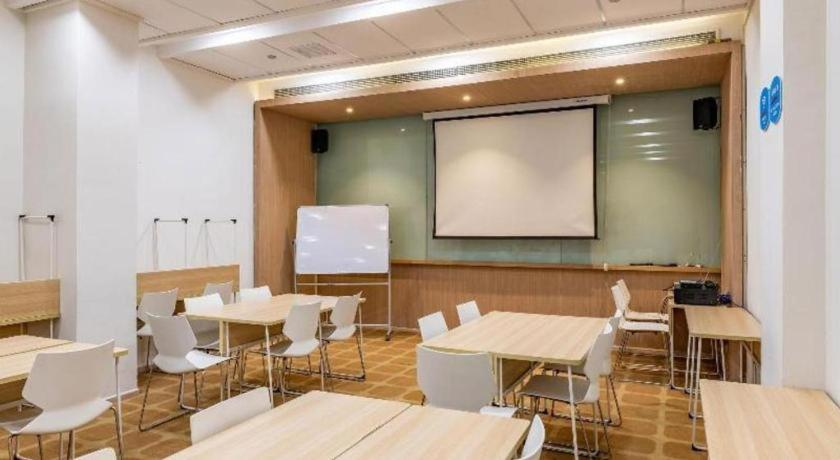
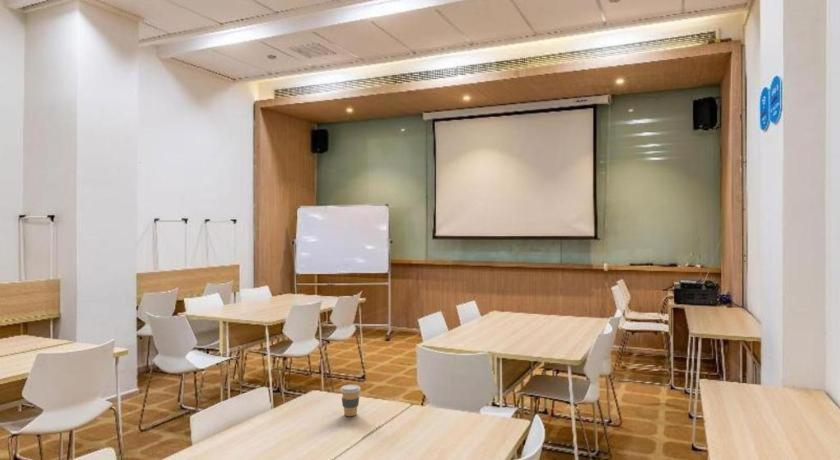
+ coffee cup [339,384,362,417]
